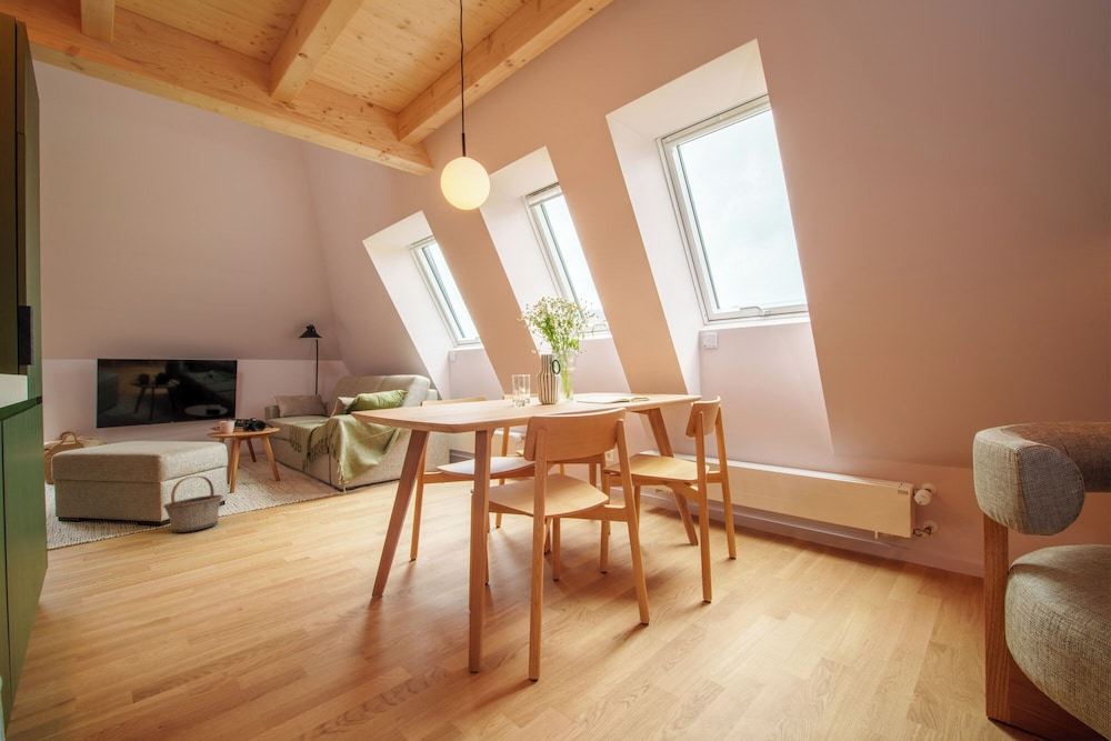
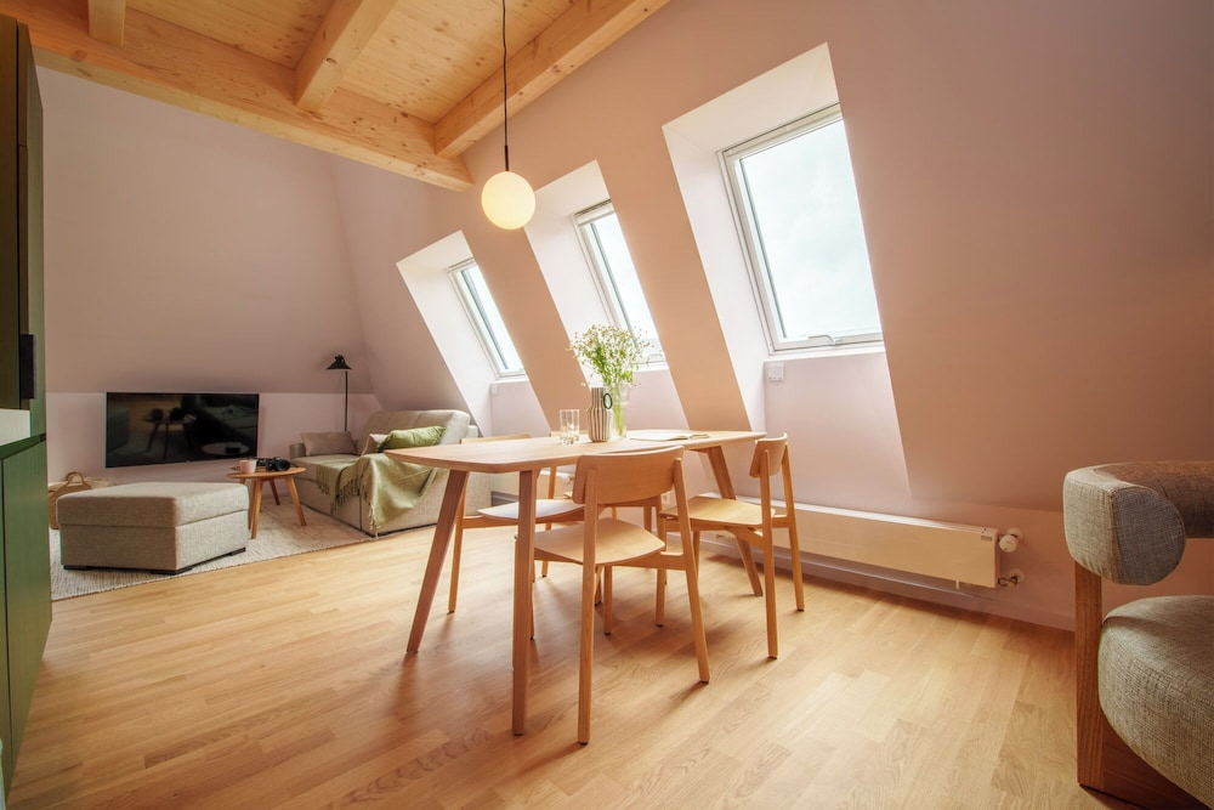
- basket [162,474,223,533]
